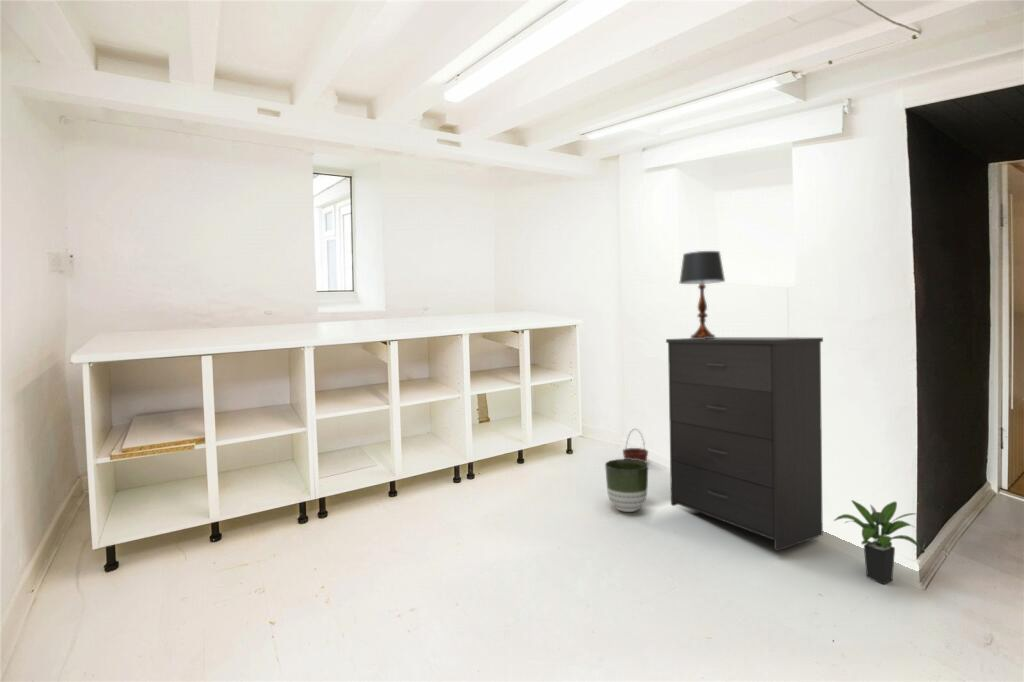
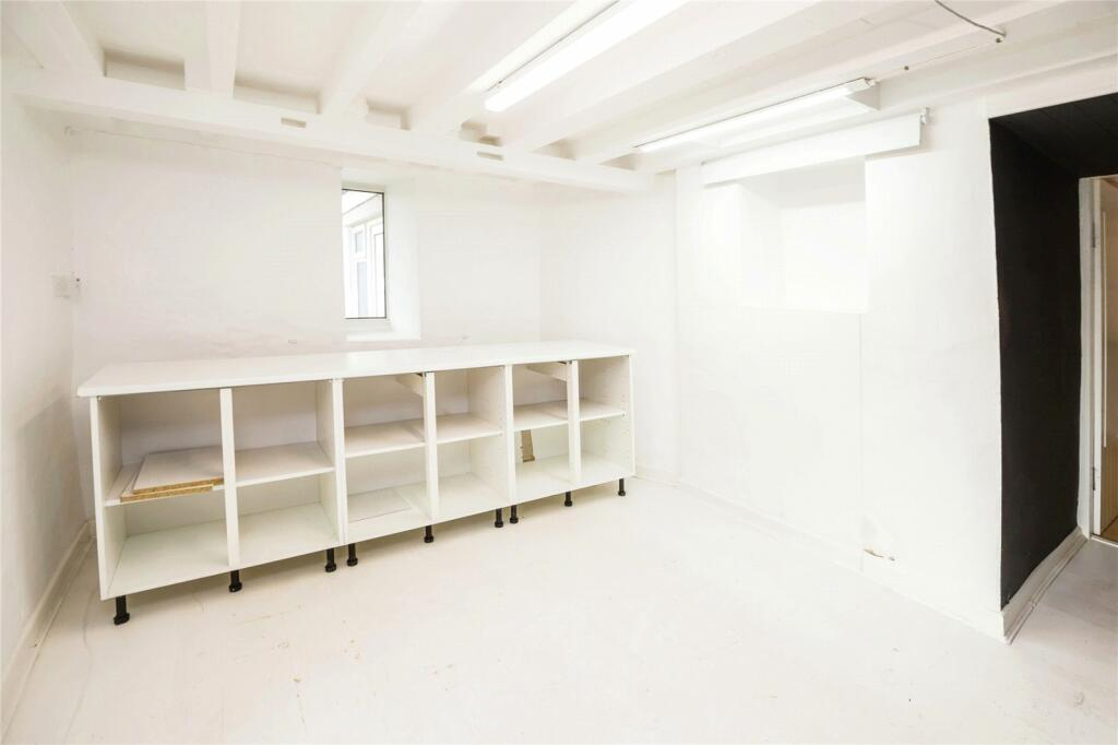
- planter [604,458,649,513]
- basket [621,428,649,463]
- potted plant [833,499,923,585]
- dresser [665,336,824,552]
- table lamp [679,250,726,339]
